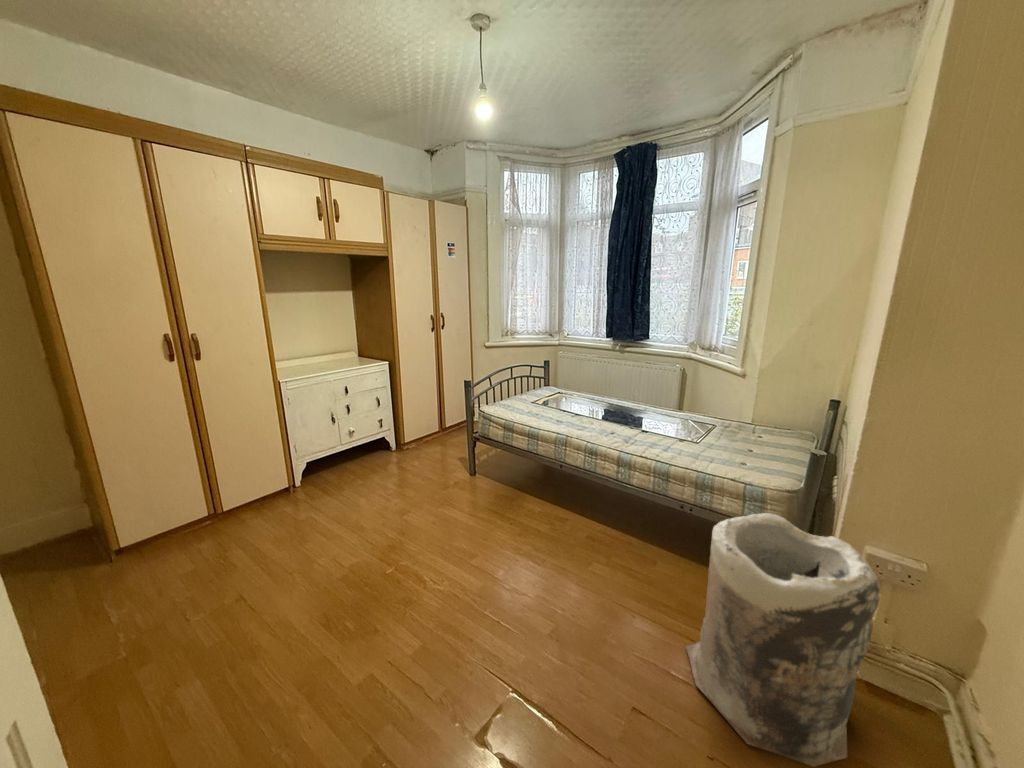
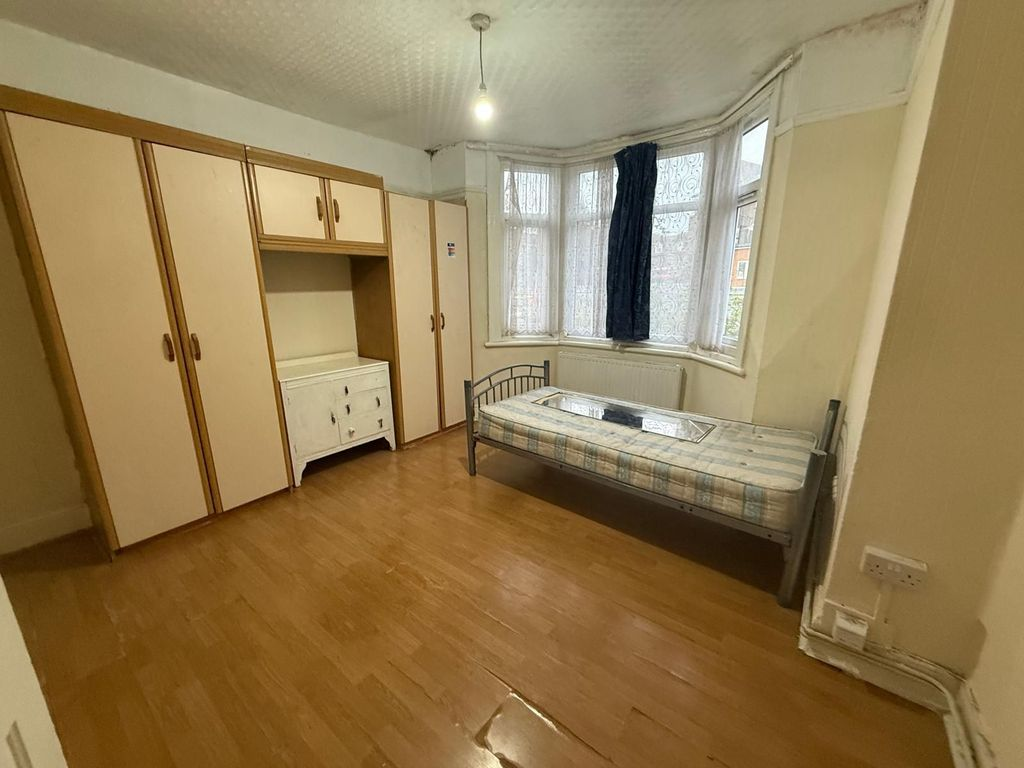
- bag [685,512,881,768]
